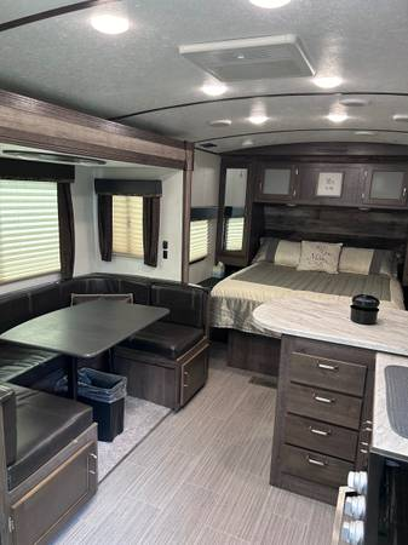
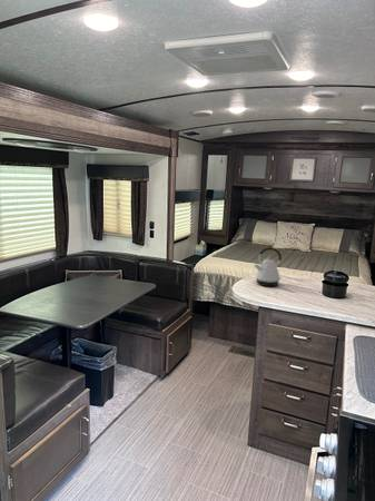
+ kettle [253,246,283,287]
